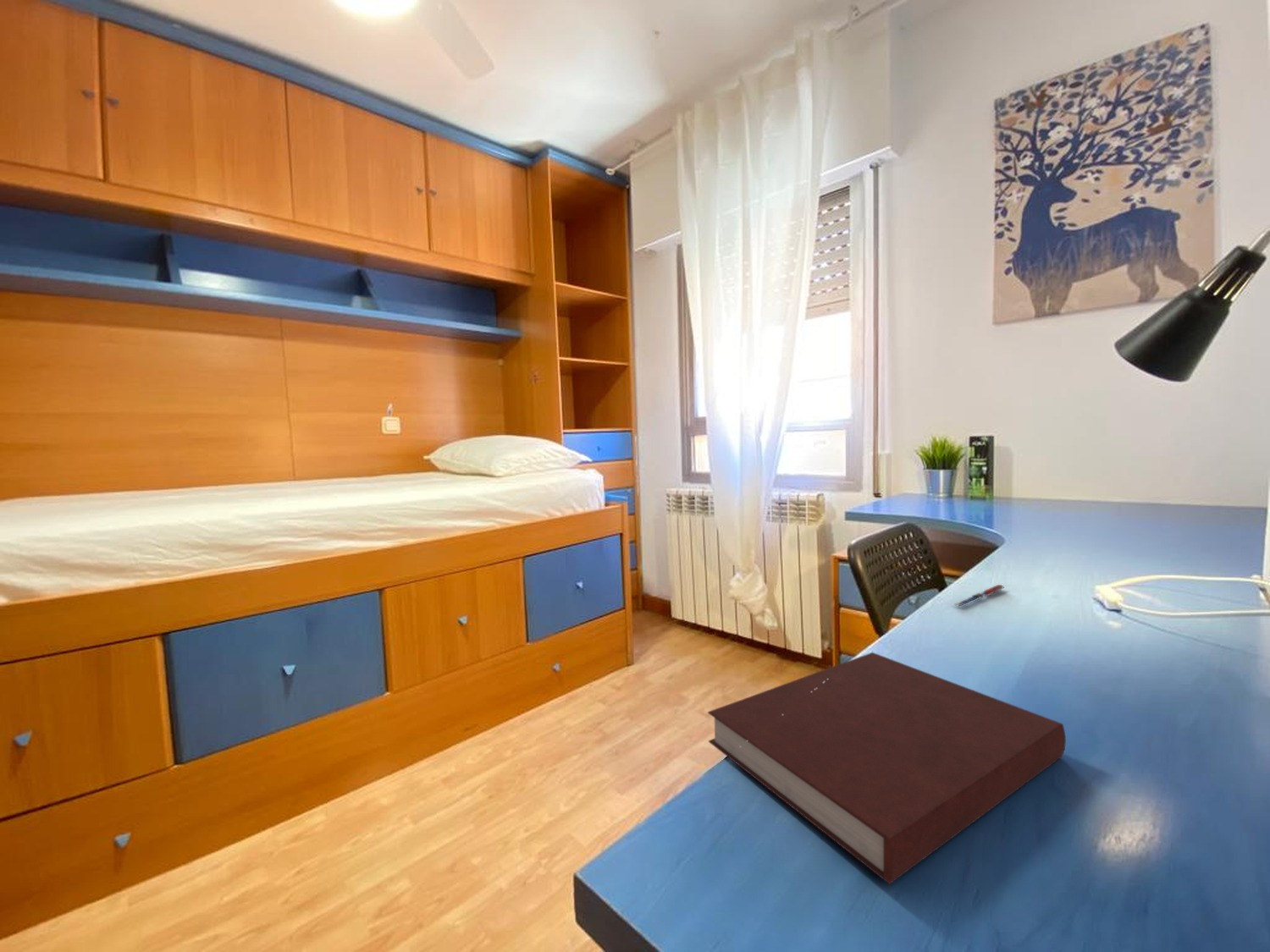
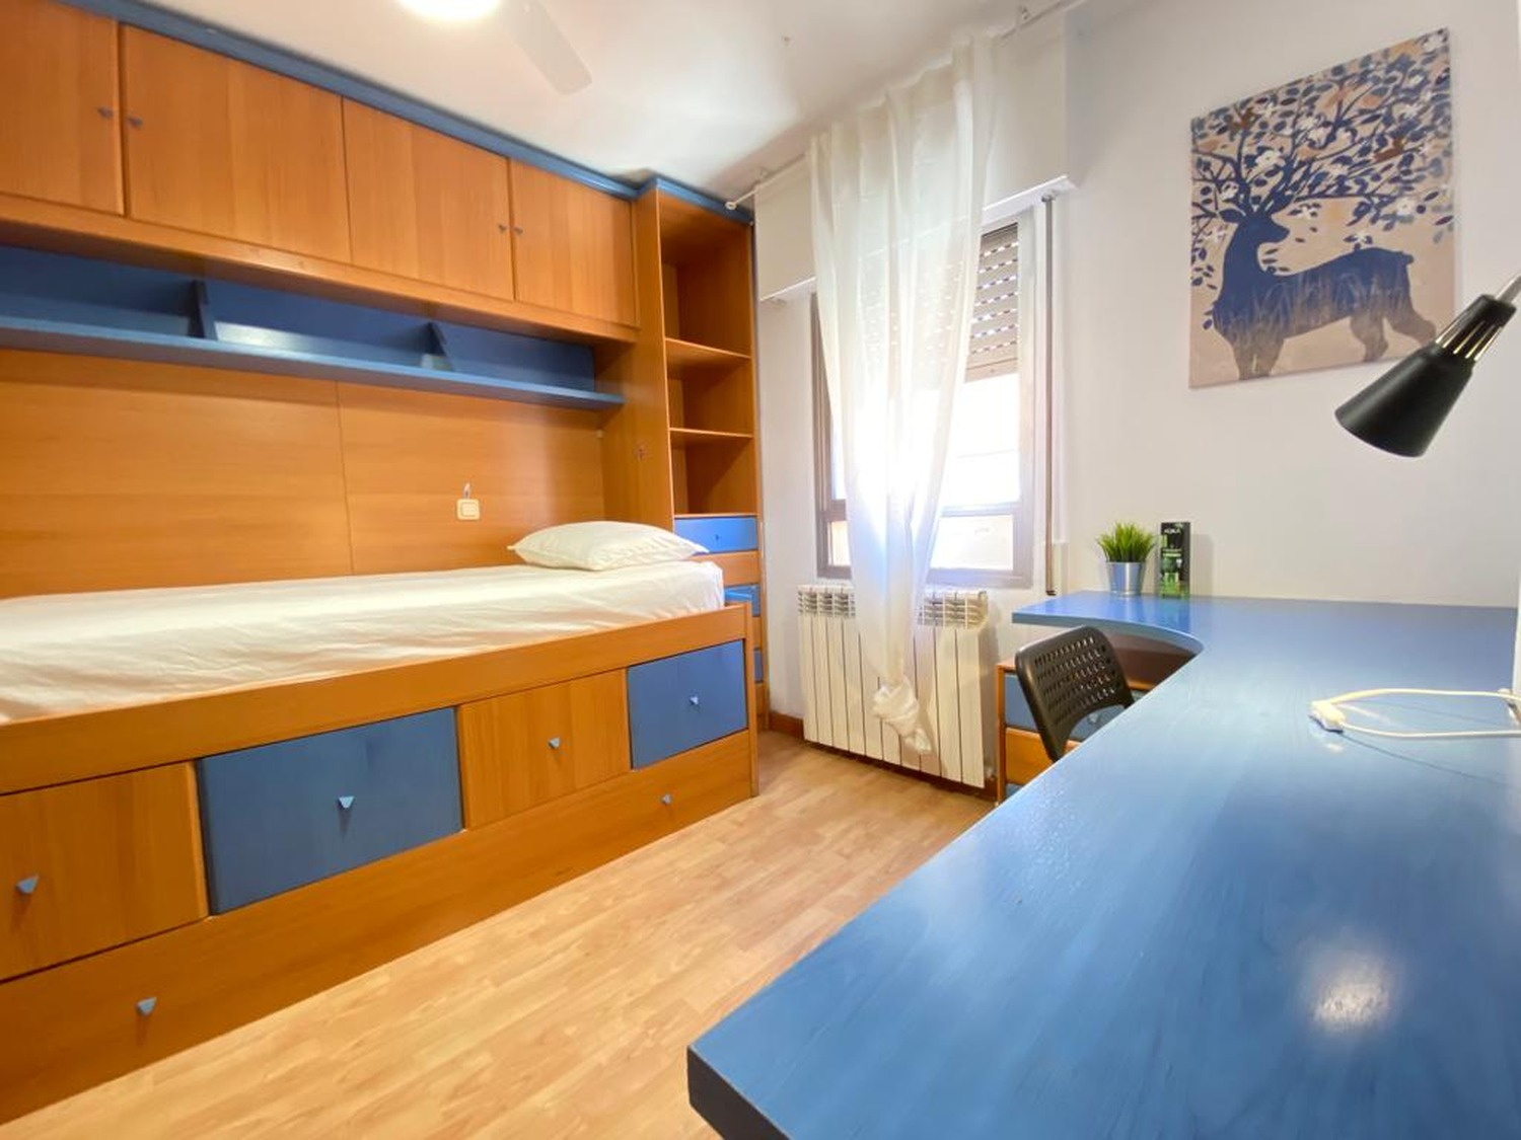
- notebook [707,652,1067,885]
- pen [953,584,1006,608]
